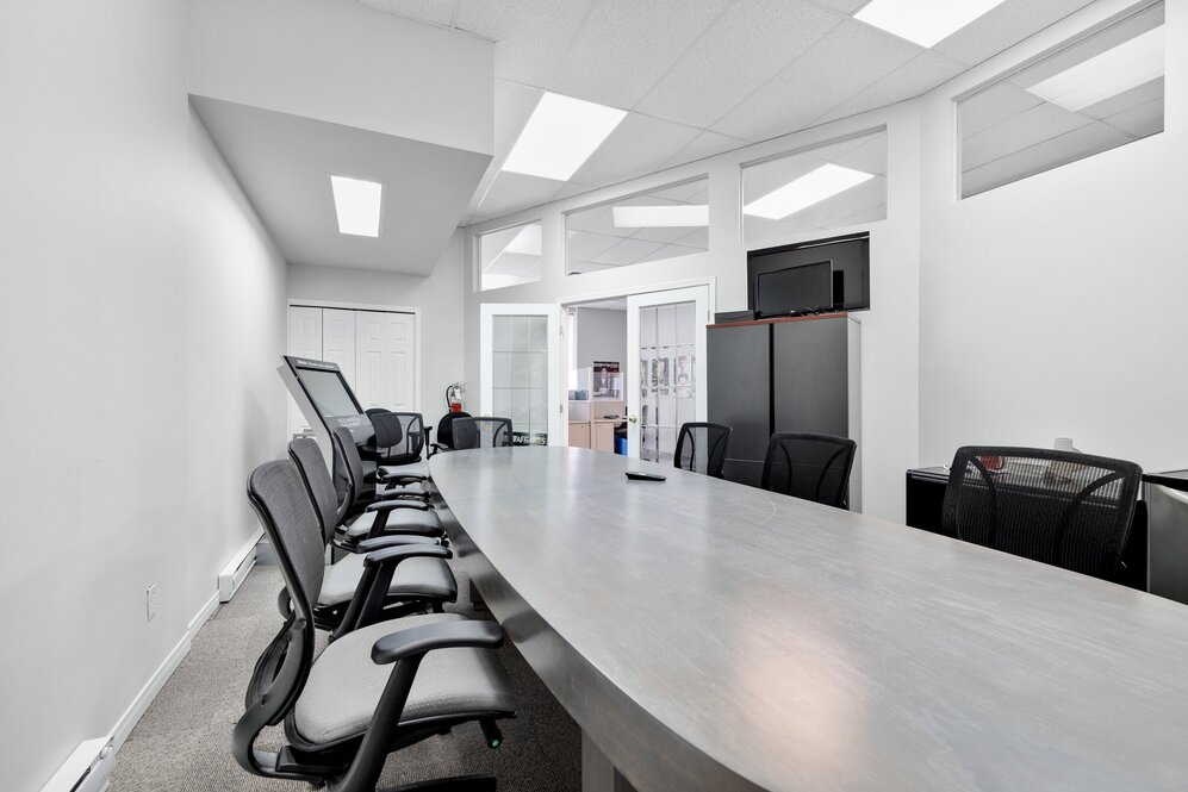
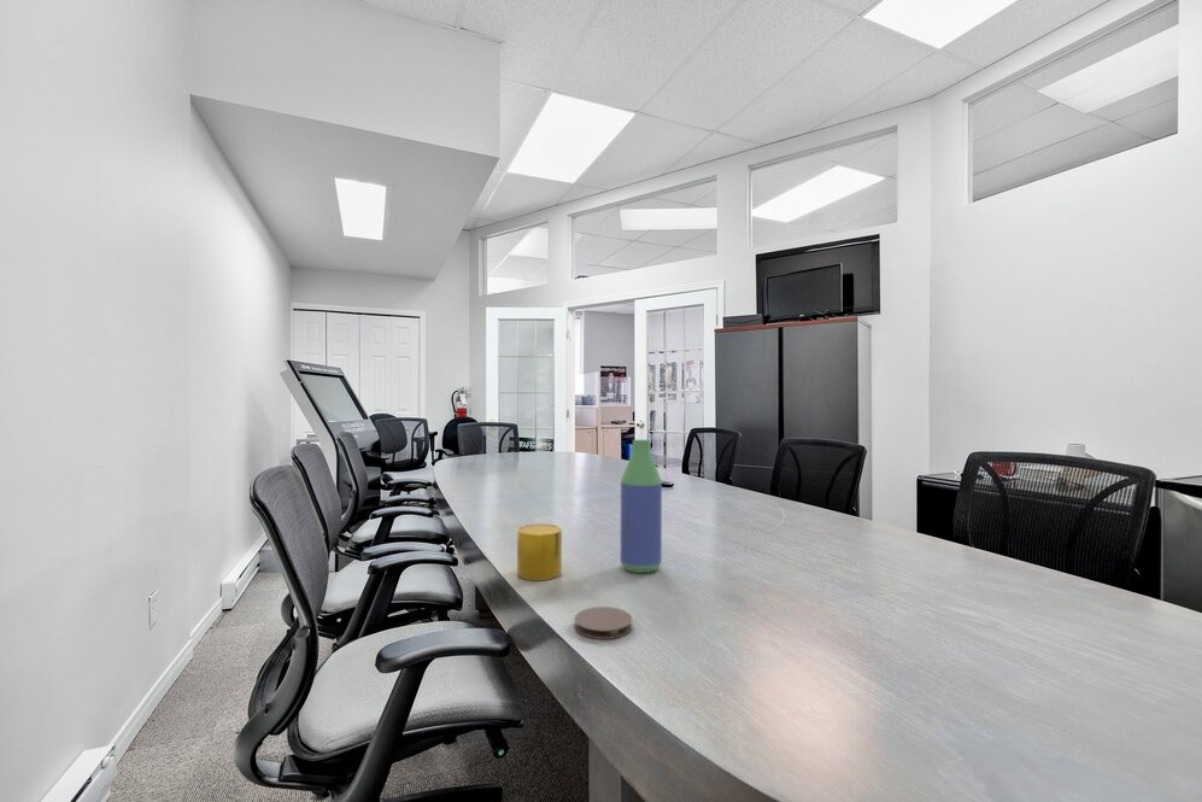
+ cup [516,523,563,581]
+ bottle [620,439,663,574]
+ coaster [573,605,633,640]
